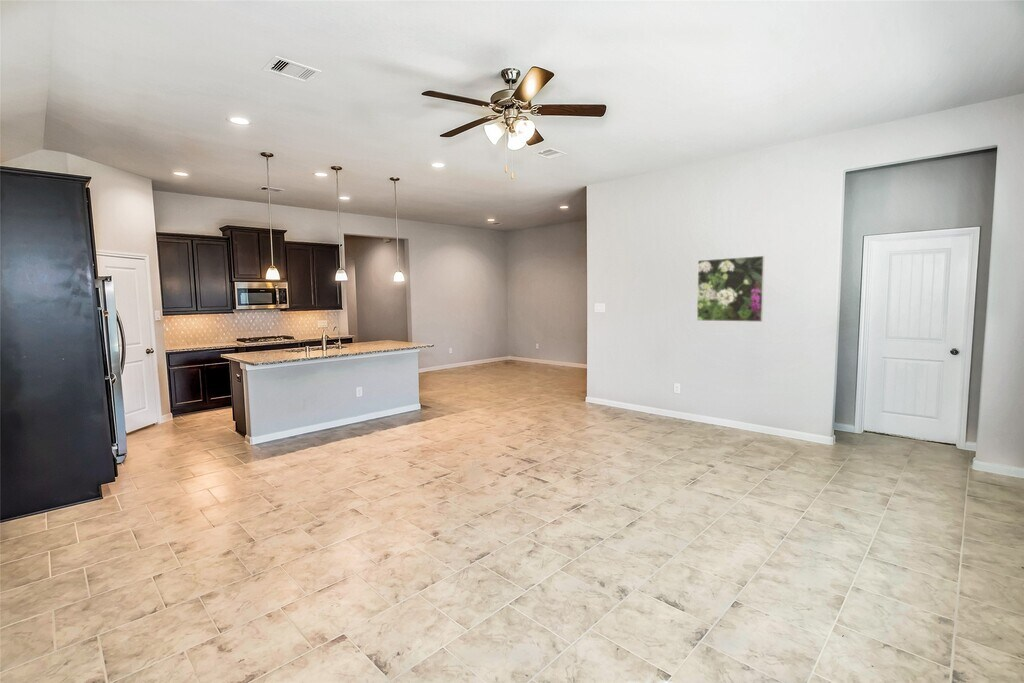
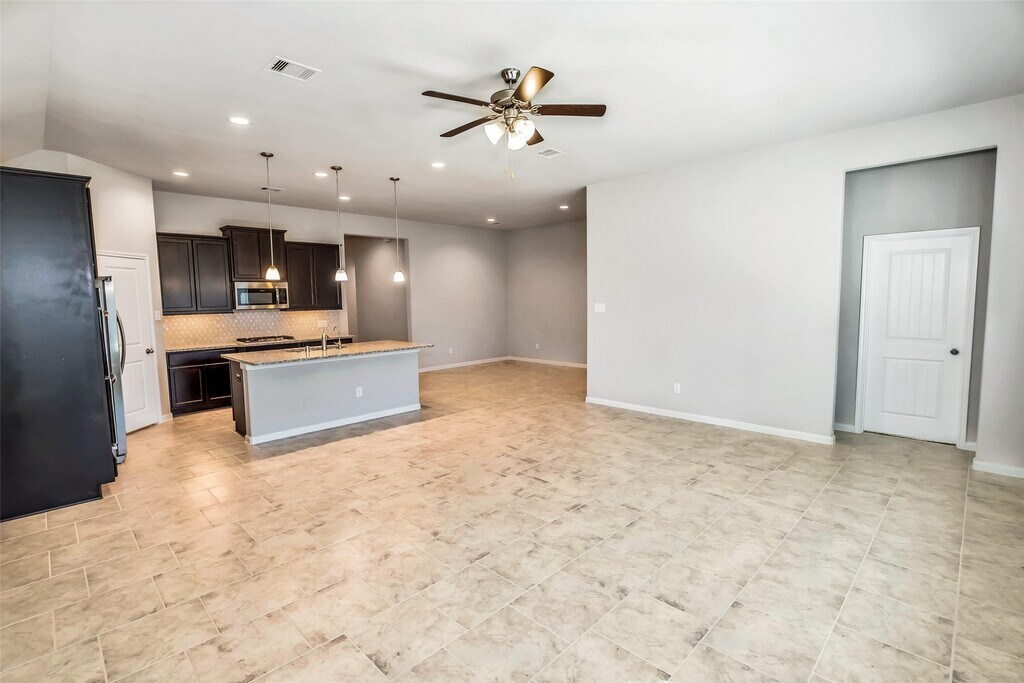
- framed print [696,255,766,323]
